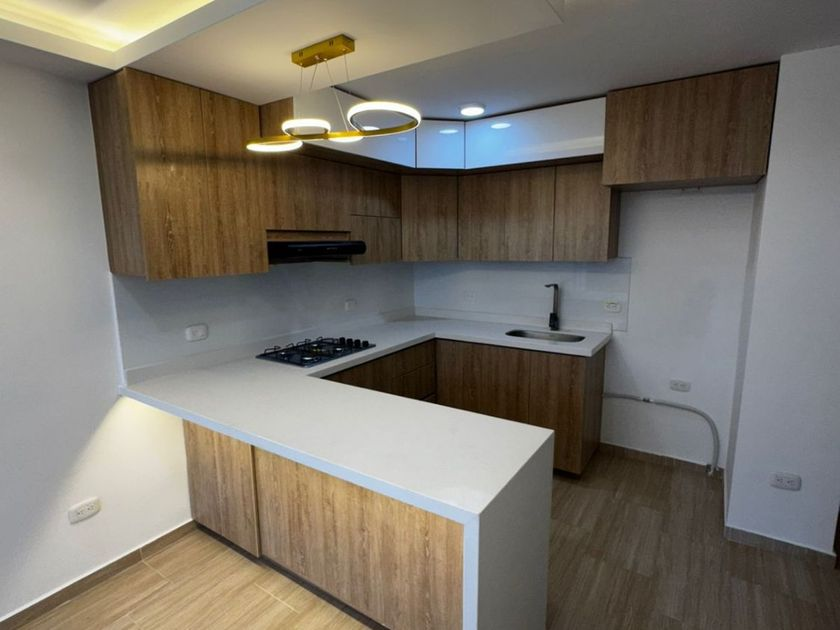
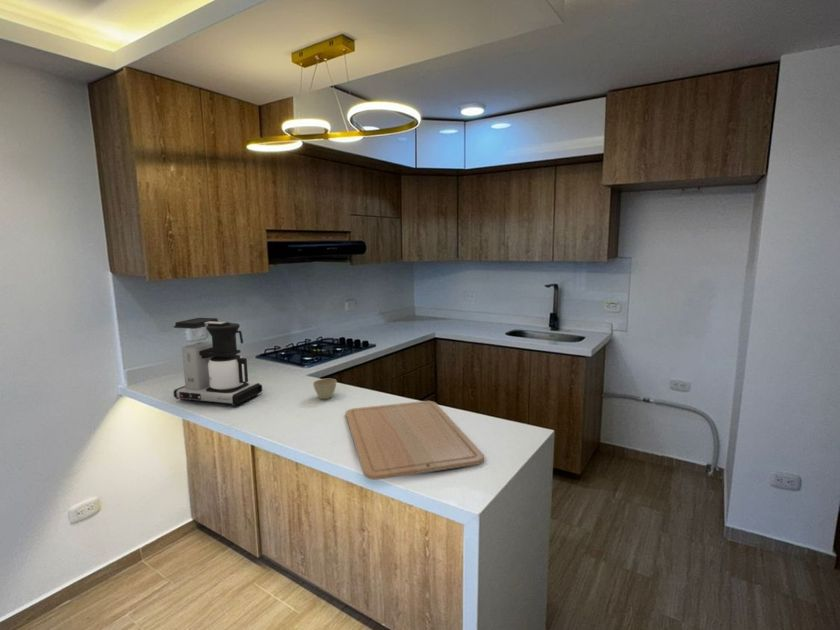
+ chopping board [345,400,485,481]
+ coffee maker [172,317,263,407]
+ flower pot [312,378,337,400]
